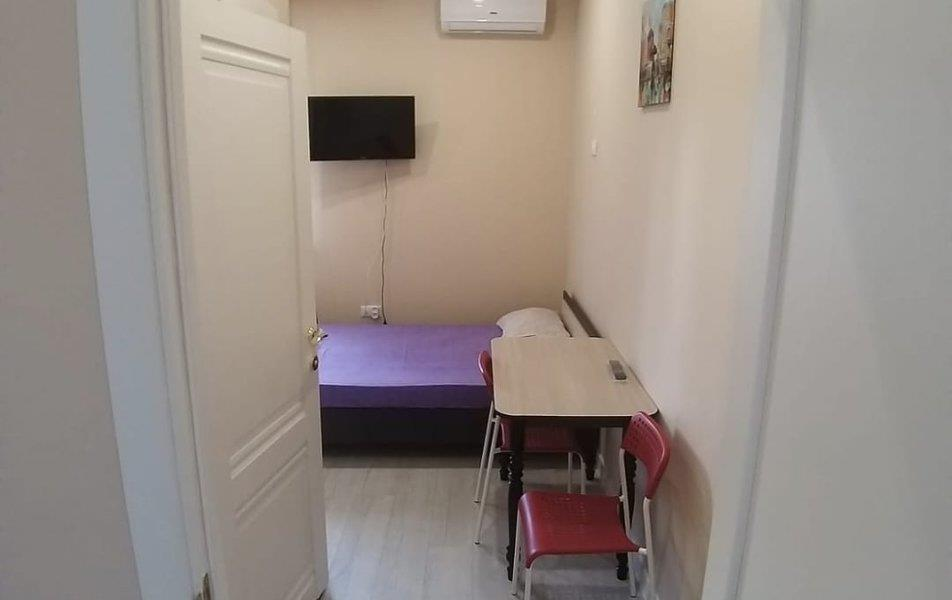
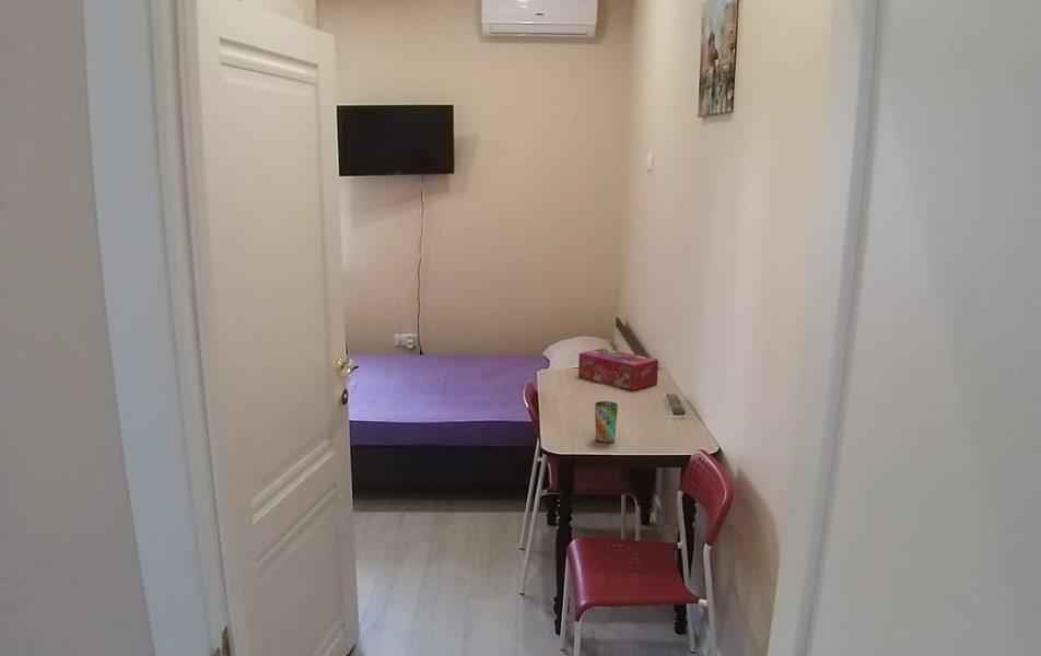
+ cup [594,400,619,444]
+ tissue box [577,348,659,391]
